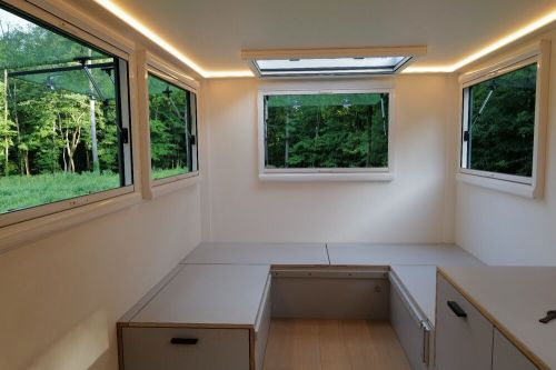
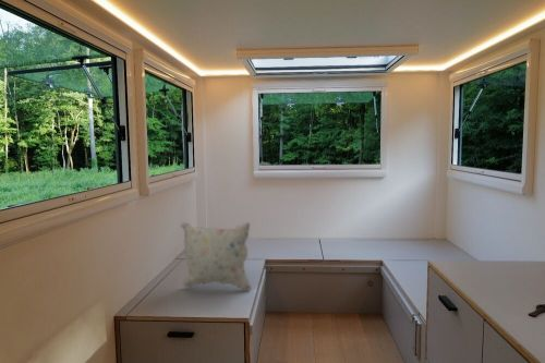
+ decorative pillow [180,221,252,291]
